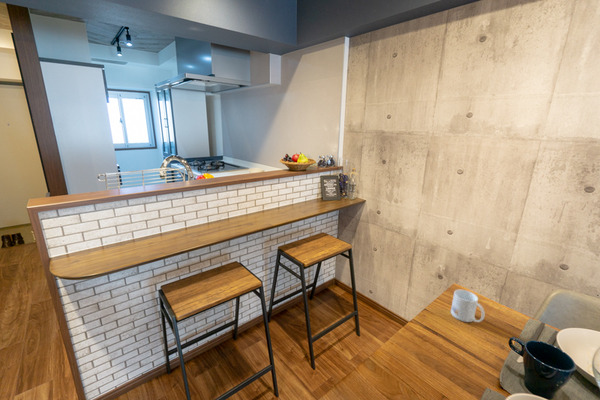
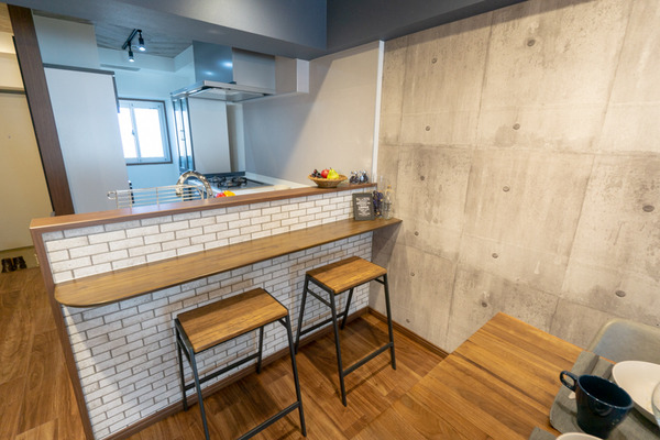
- mug [450,289,486,323]
